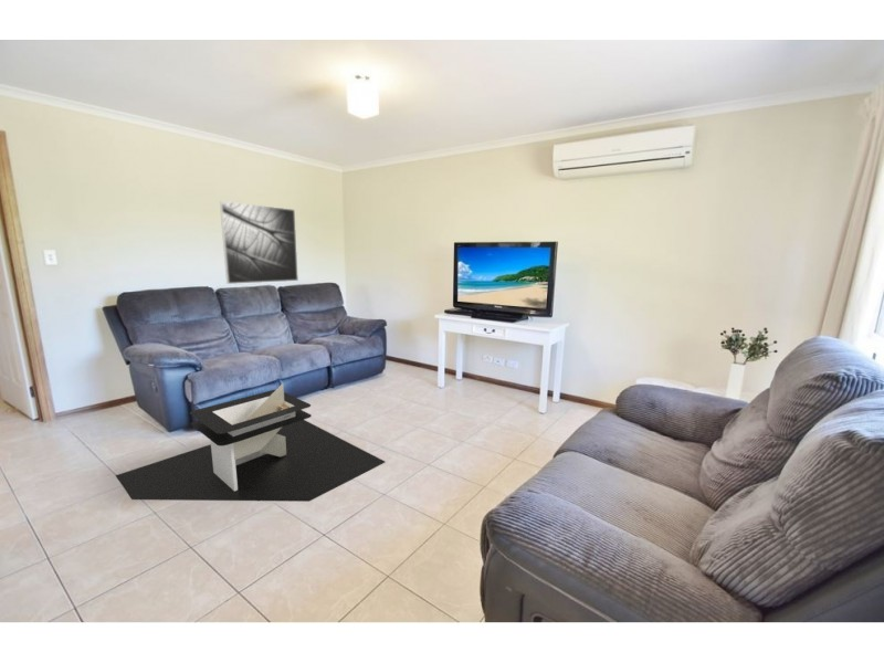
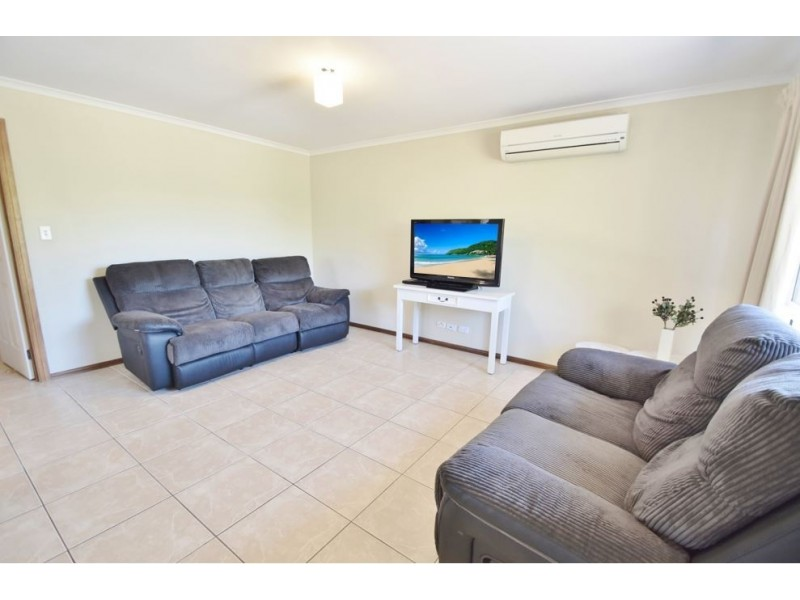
- coffee table [115,382,386,503]
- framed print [219,200,299,285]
